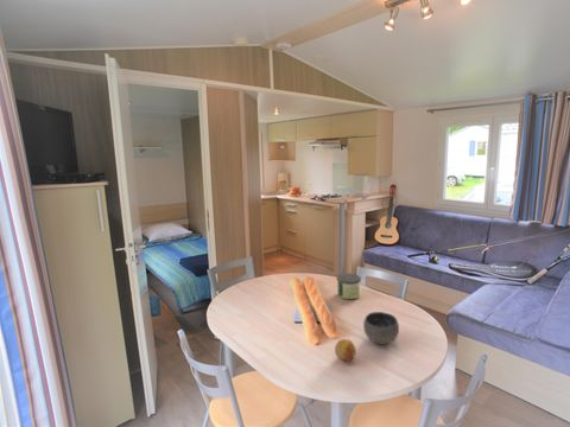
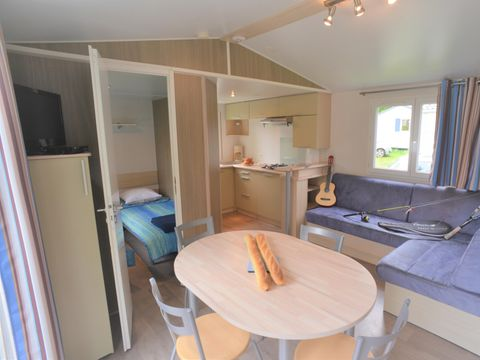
- fruit [334,338,357,363]
- bowl [362,311,400,345]
- candle [336,272,362,300]
